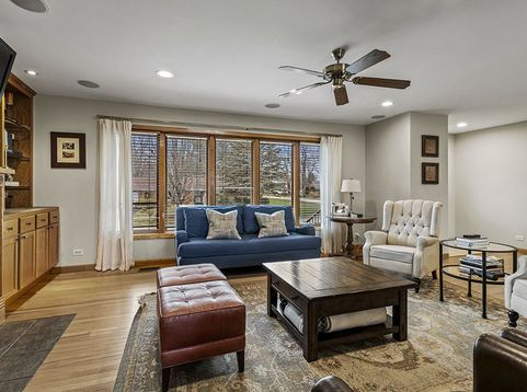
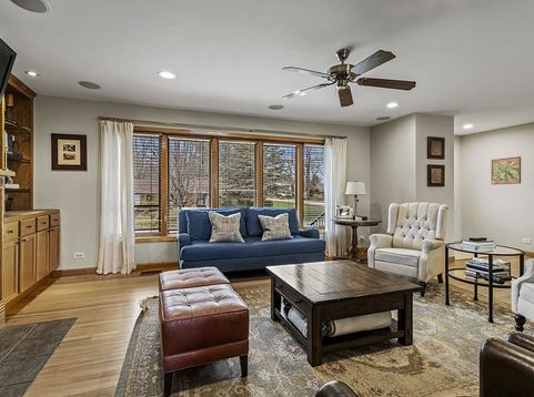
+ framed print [491,155,522,185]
